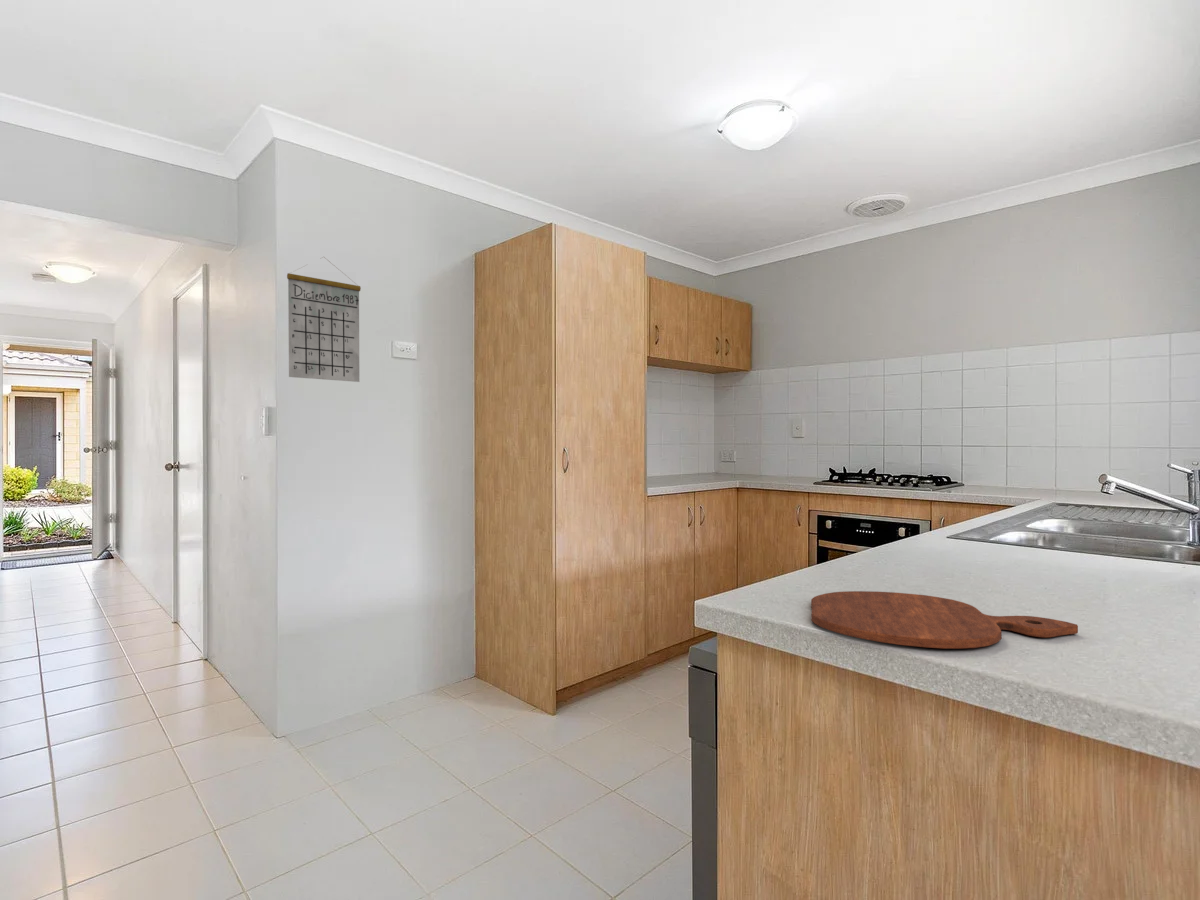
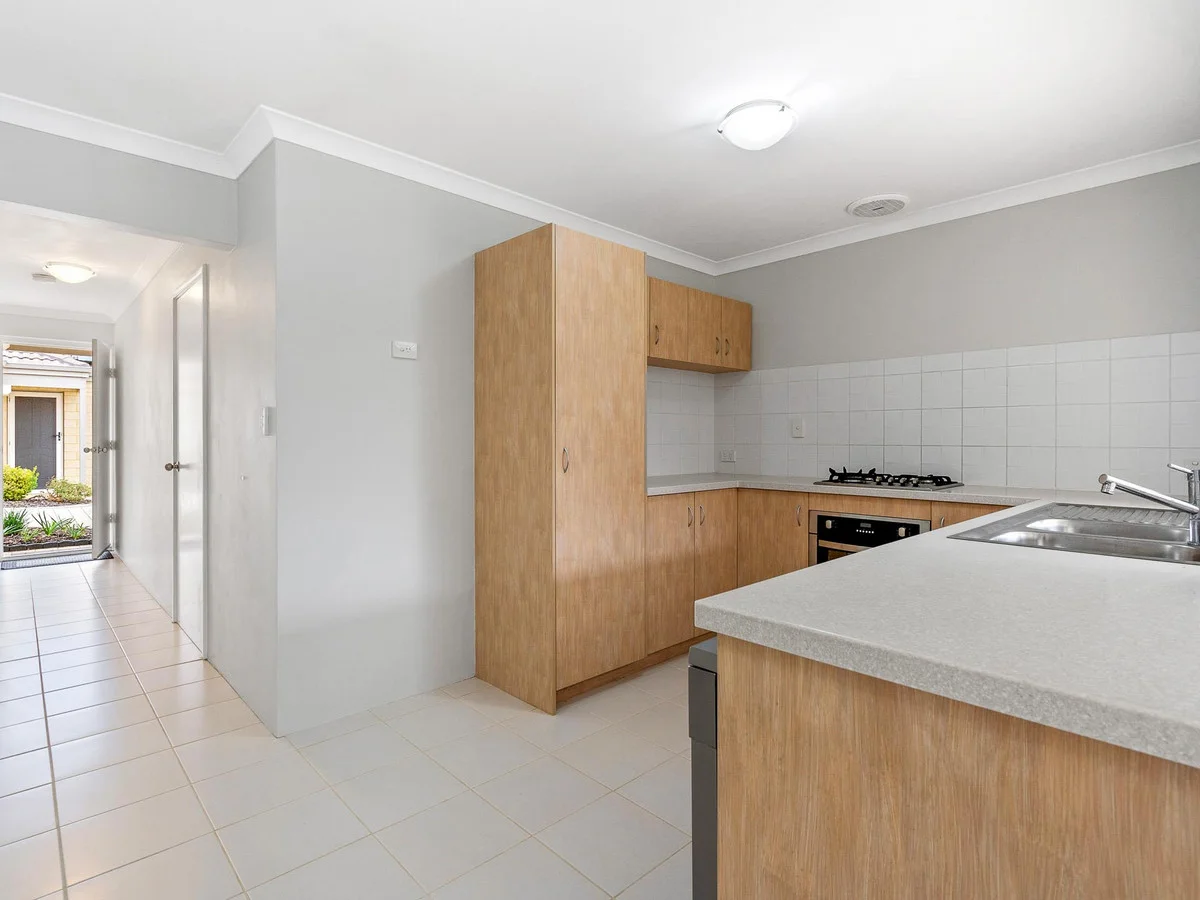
- cutting board [810,590,1079,650]
- calendar [286,256,362,383]
